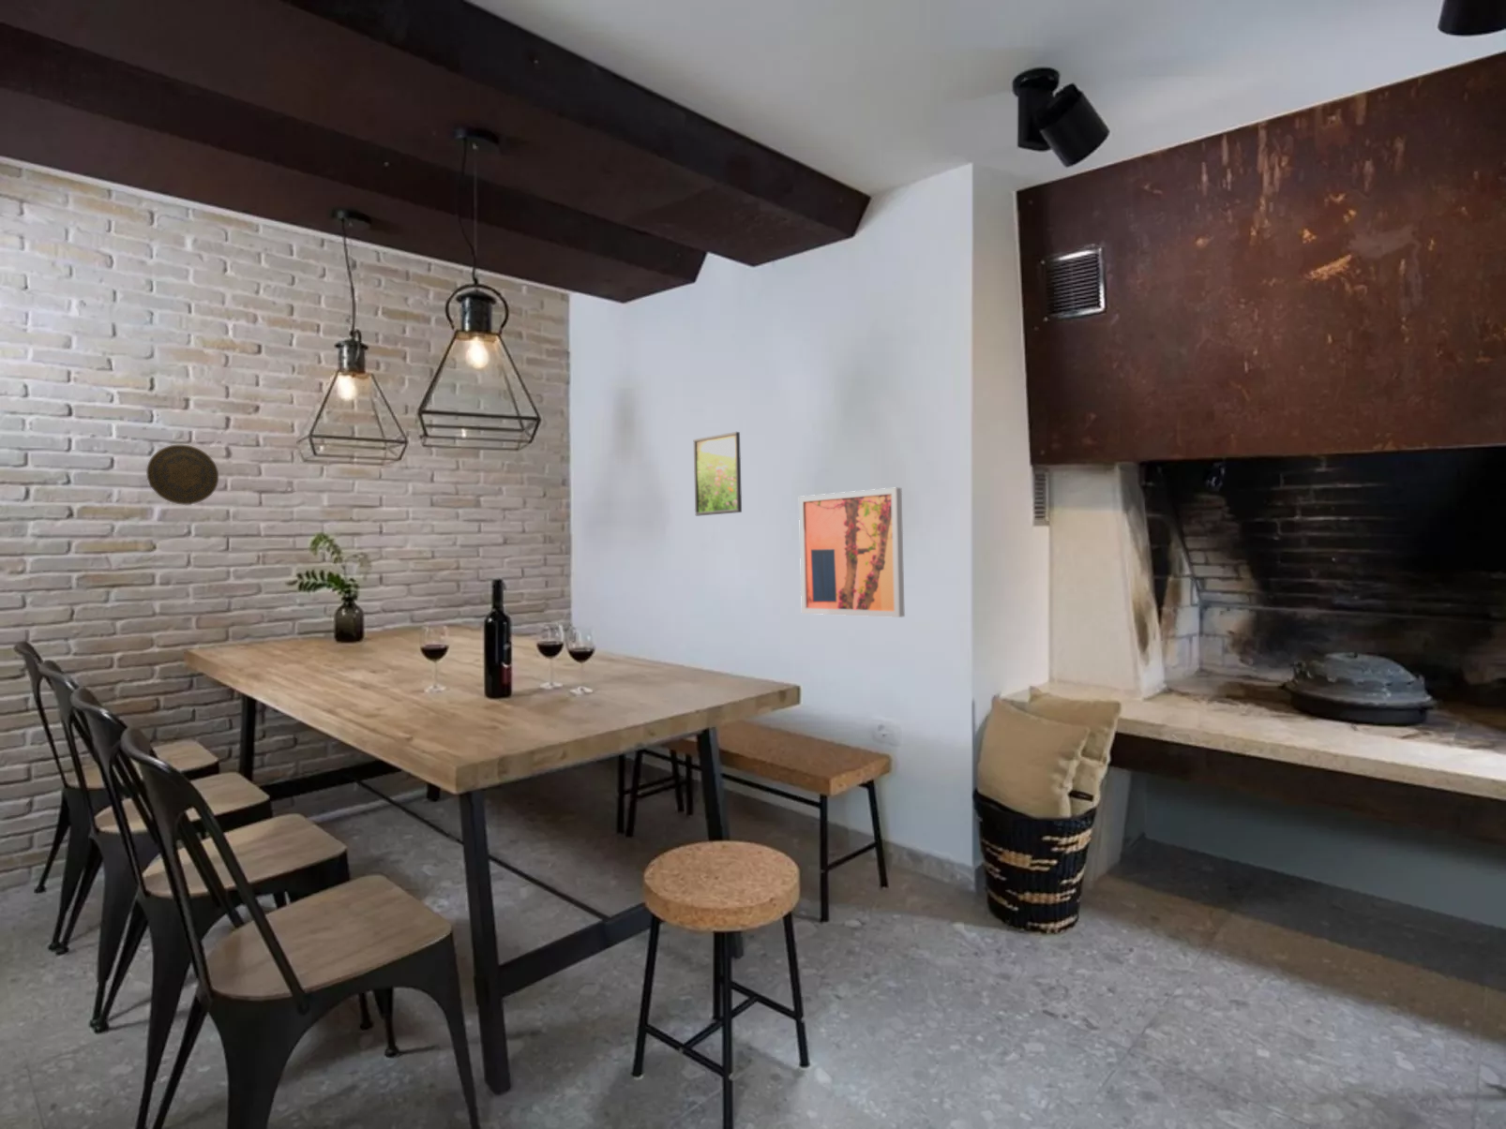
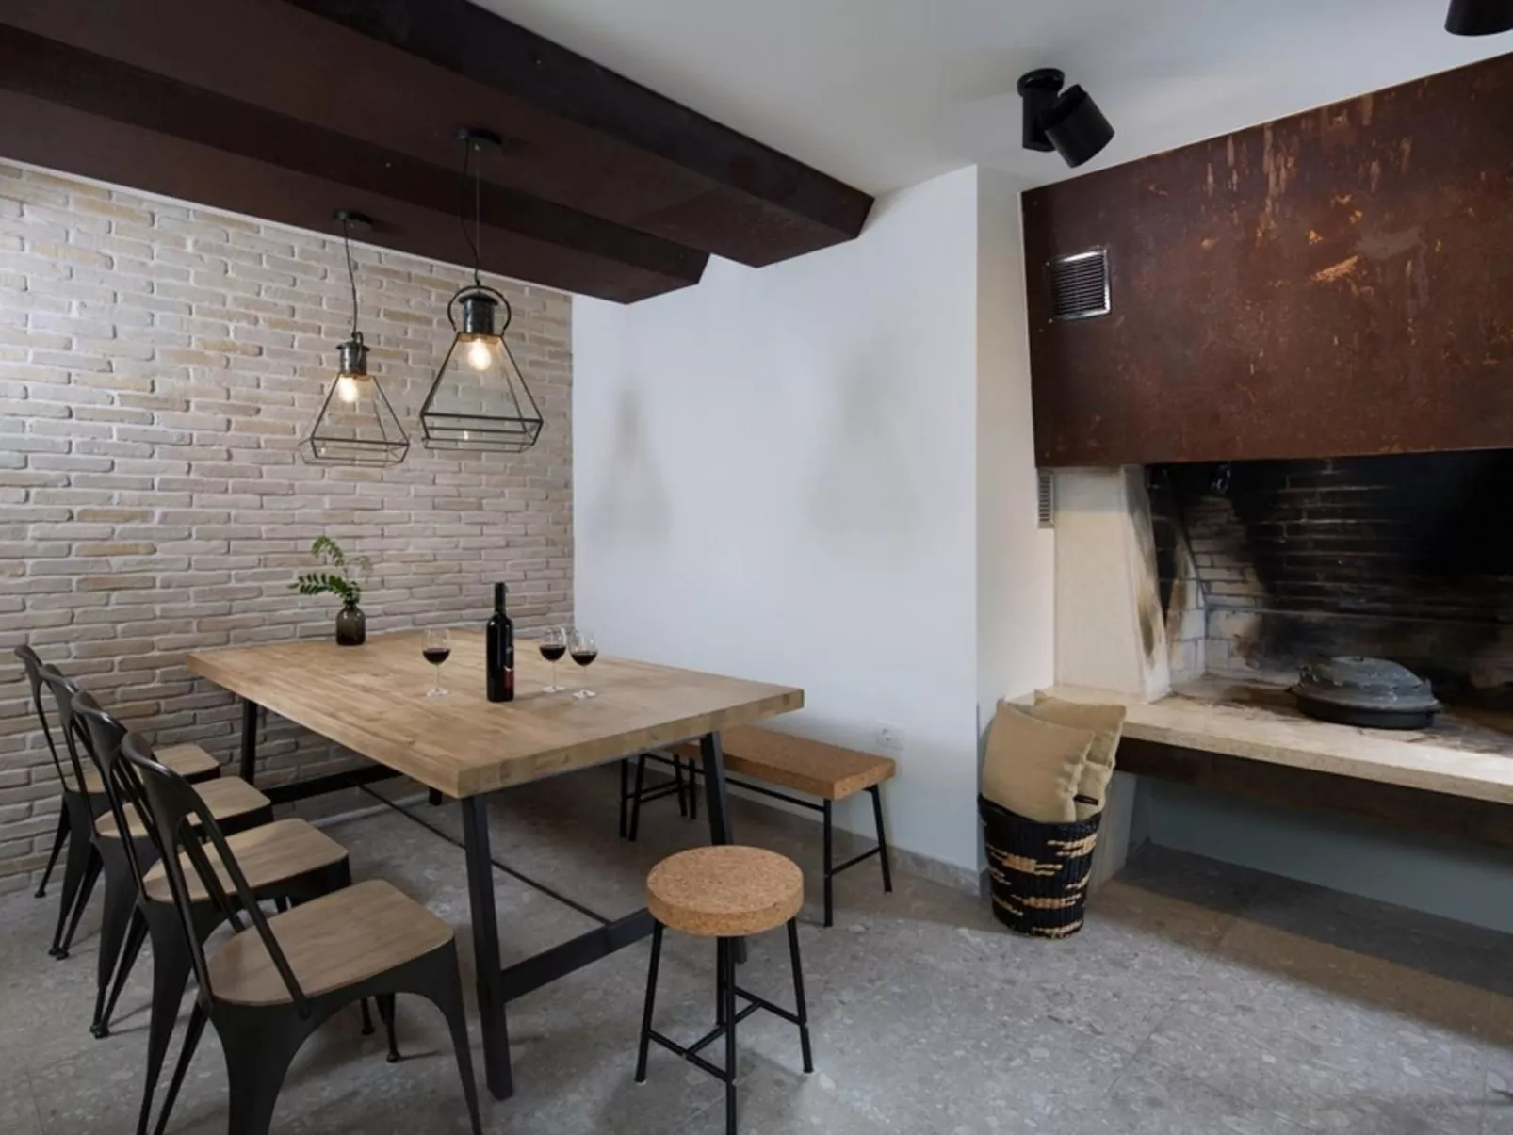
- wall art [798,486,905,618]
- decorative plate [145,444,220,506]
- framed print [693,430,743,516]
